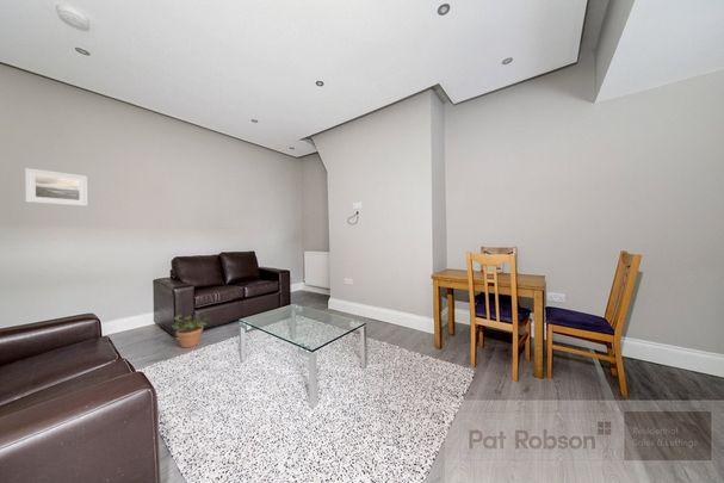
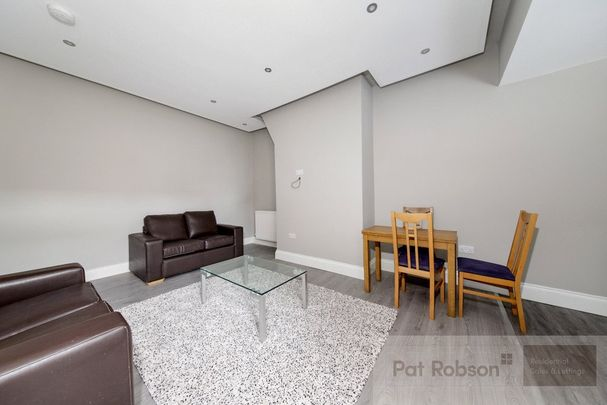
- potted plant [171,311,210,348]
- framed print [24,167,88,208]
